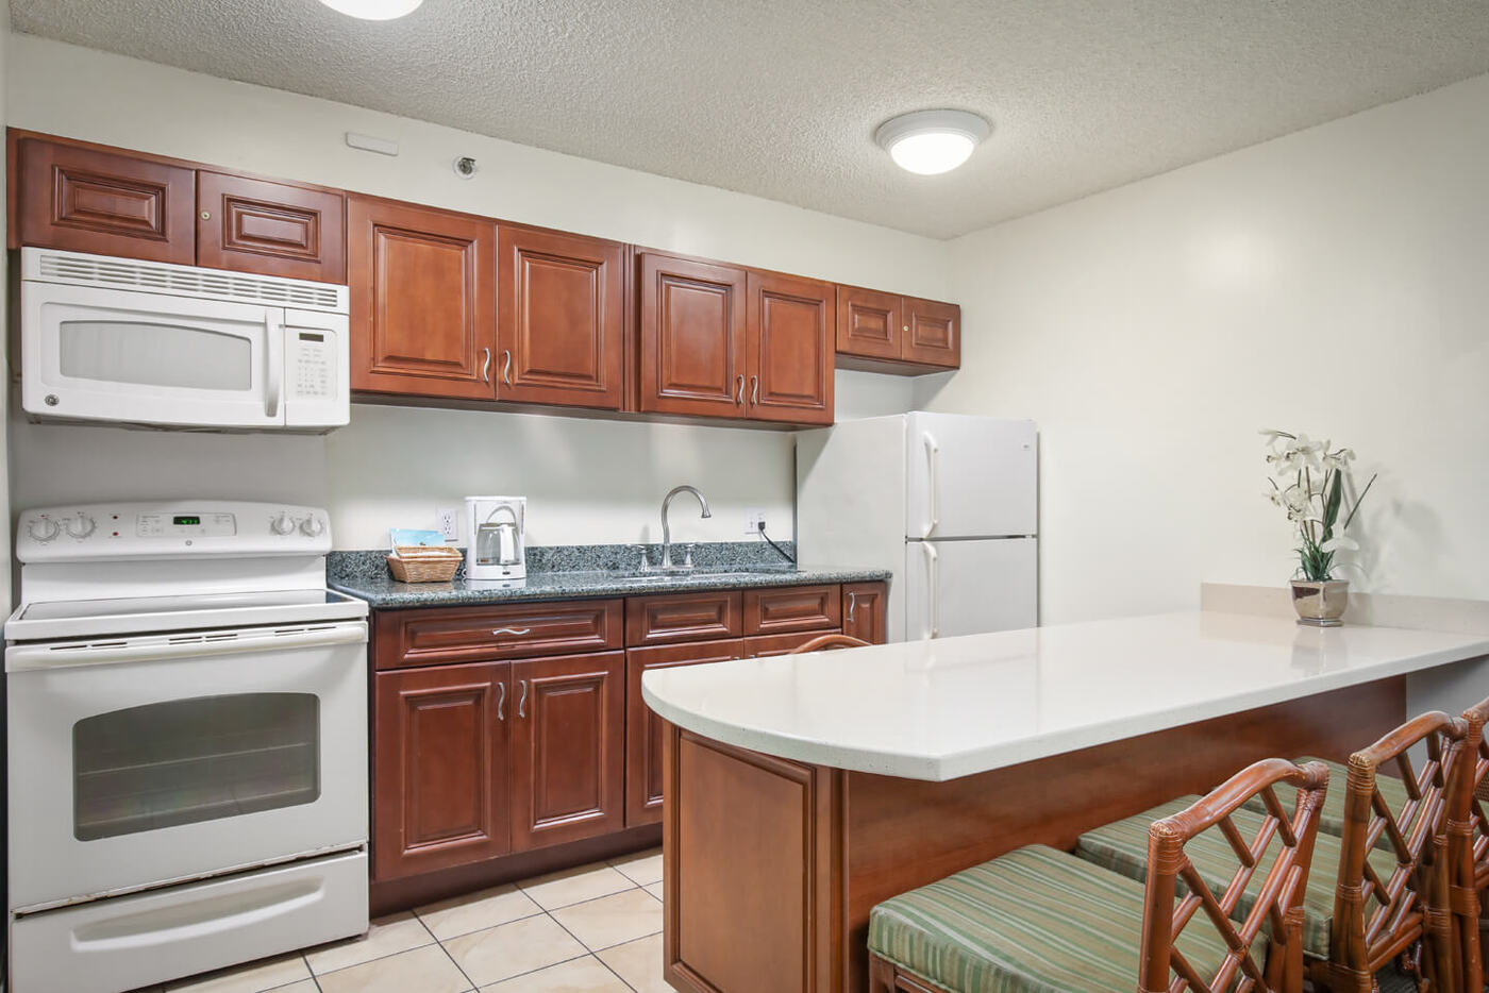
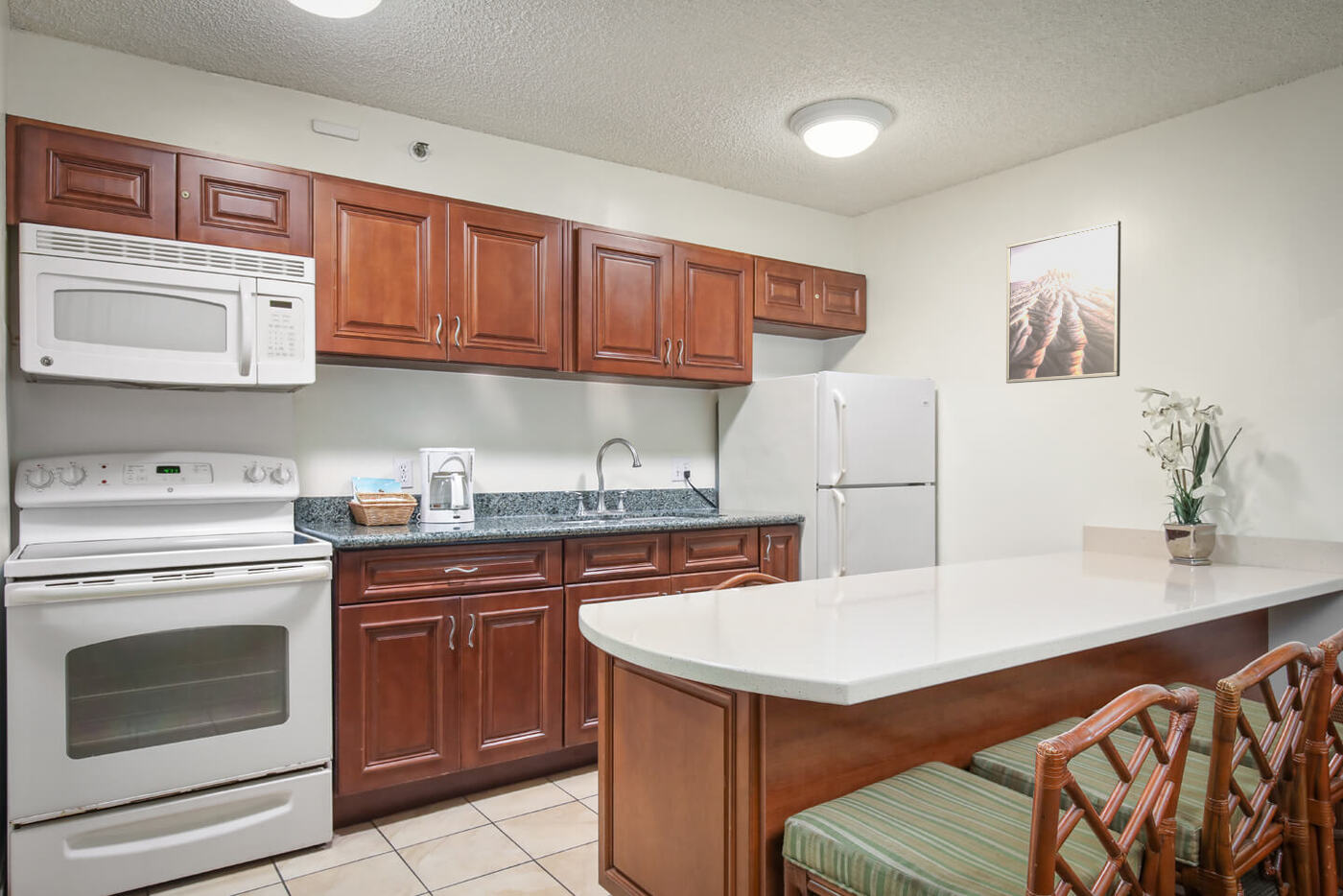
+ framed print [1005,220,1121,385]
